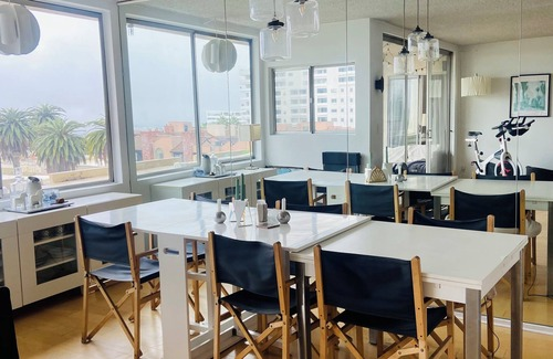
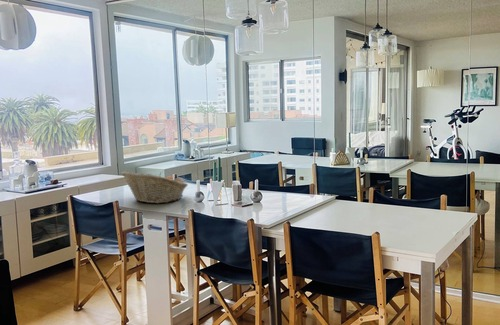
+ fruit basket [120,171,189,204]
